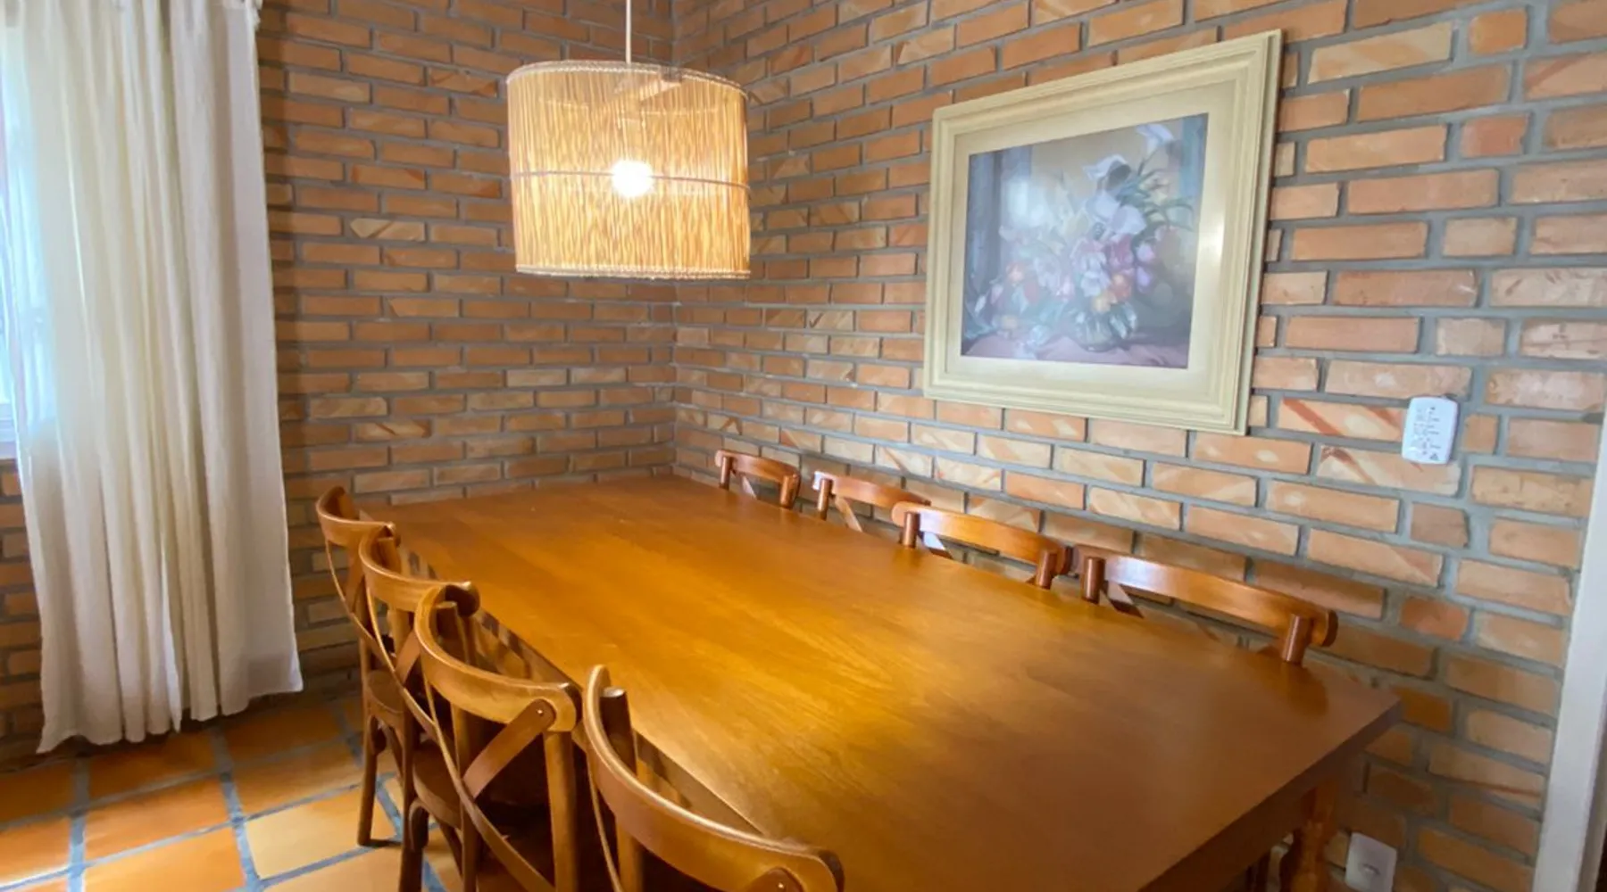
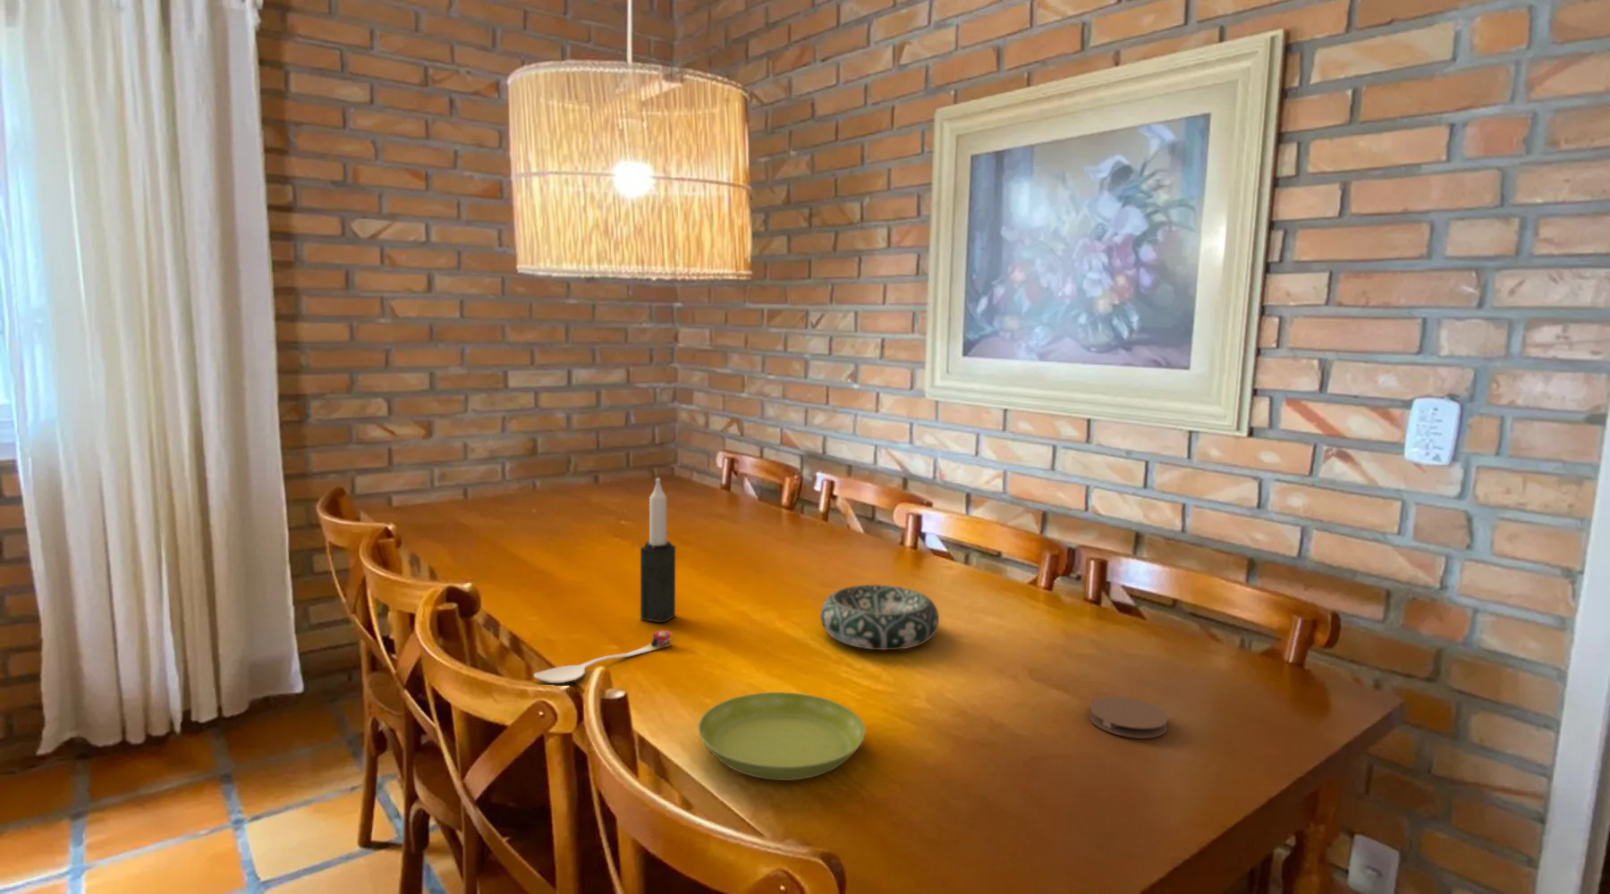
+ candle [640,478,676,623]
+ spoon [533,630,674,684]
+ decorative bowl [819,584,940,651]
+ coaster [1088,696,1170,740]
+ saucer [697,691,866,782]
